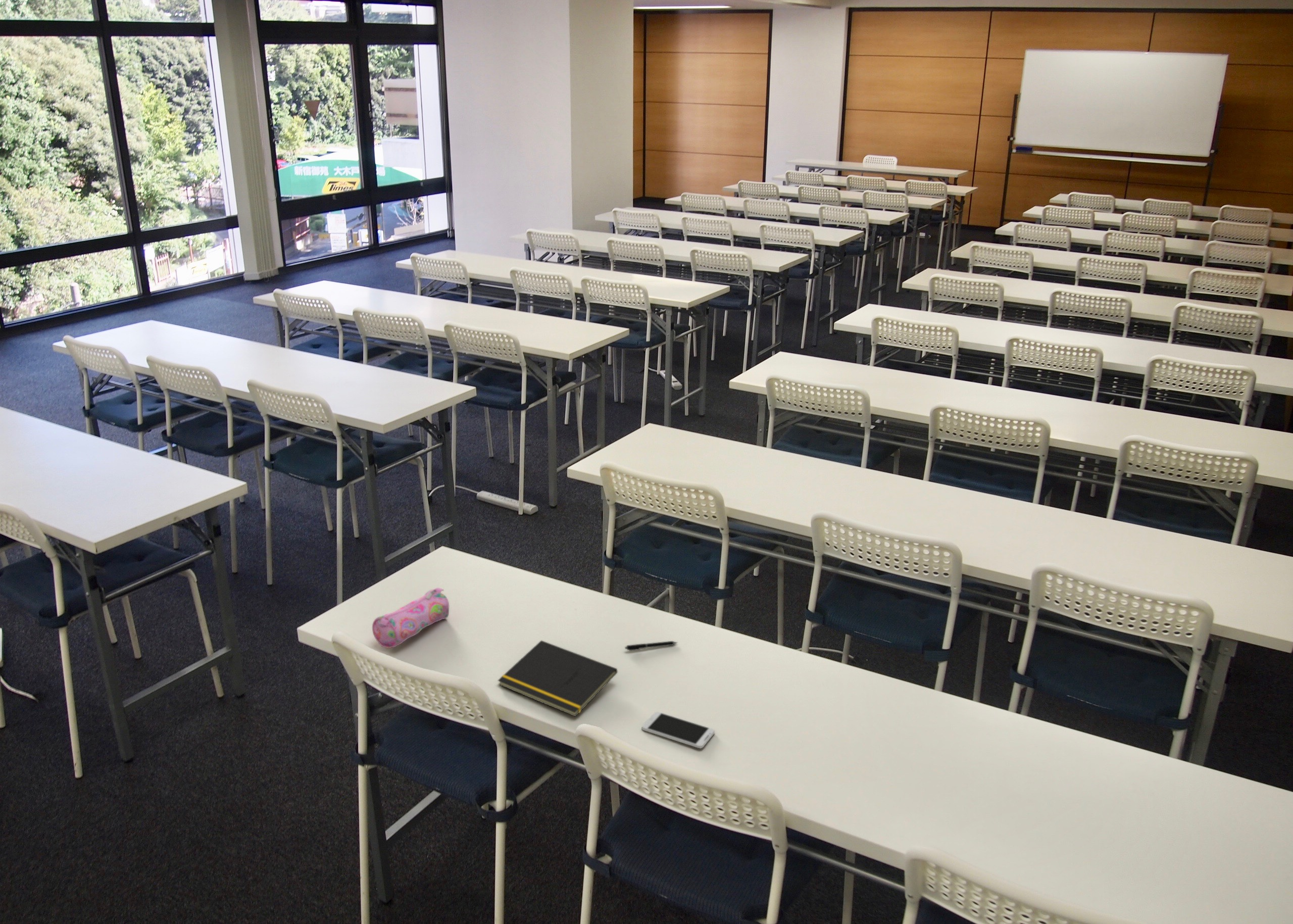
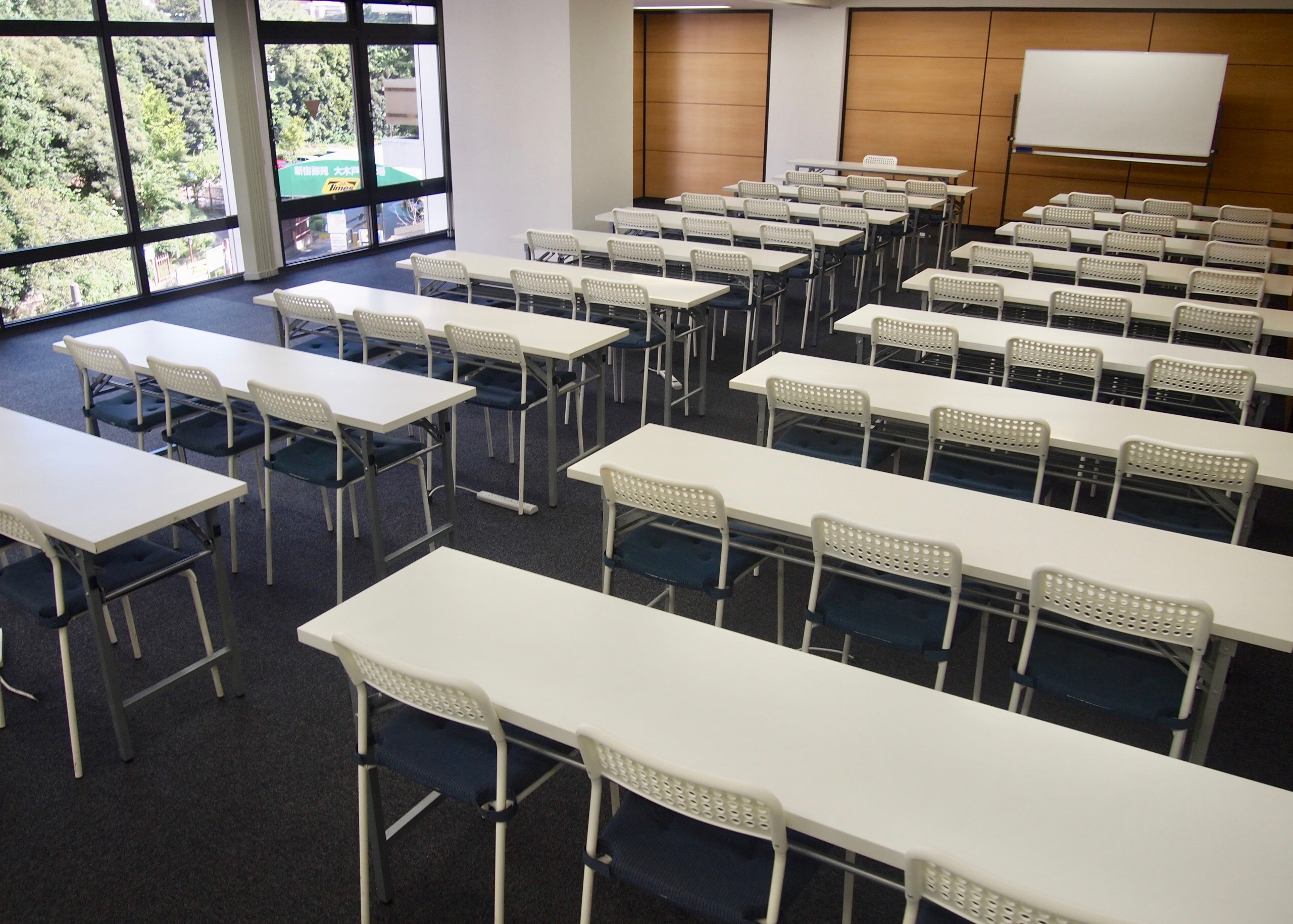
- notepad [497,640,618,717]
- smartphone [641,711,715,749]
- pen [624,641,678,652]
- pencil case [372,587,450,649]
